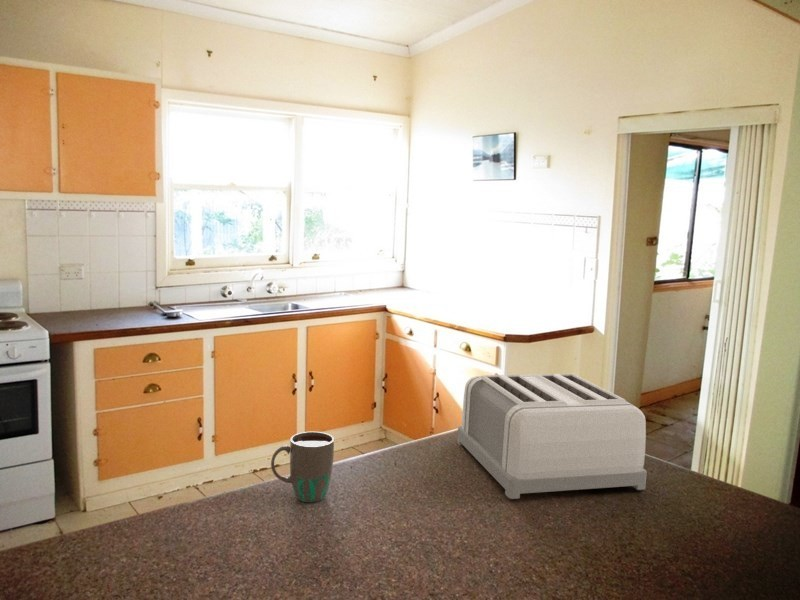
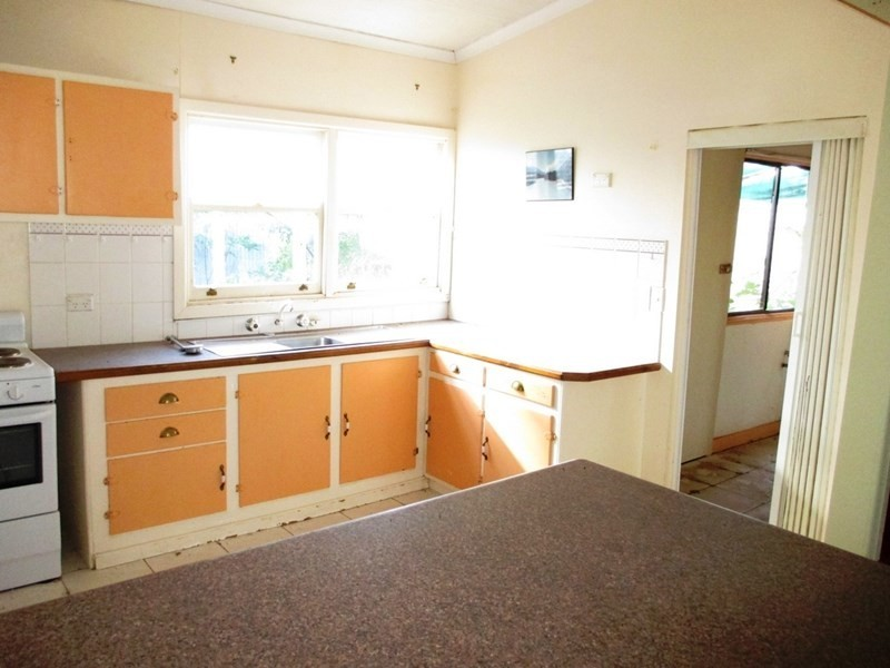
- toaster [456,373,648,500]
- mug [270,431,335,503]
